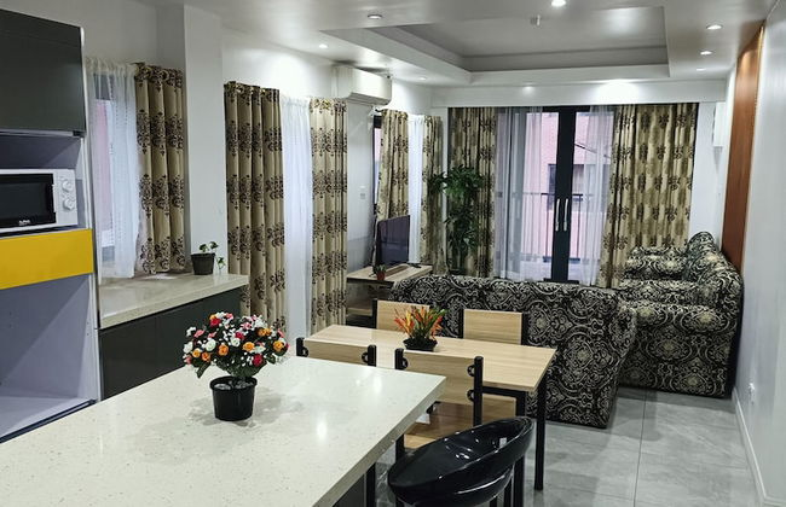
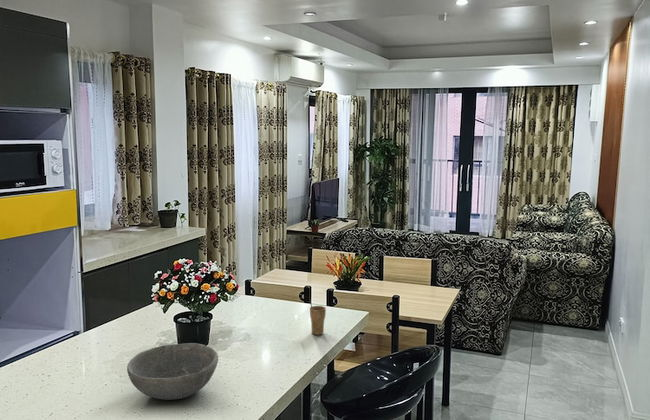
+ bowl [126,342,219,401]
+ cup [309,301,327,336]
